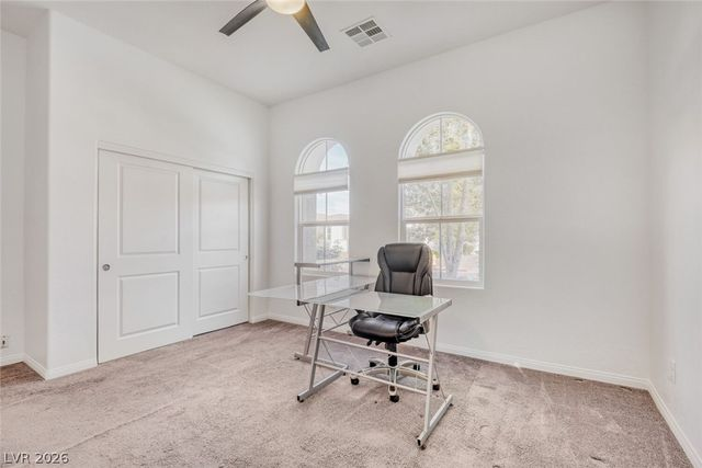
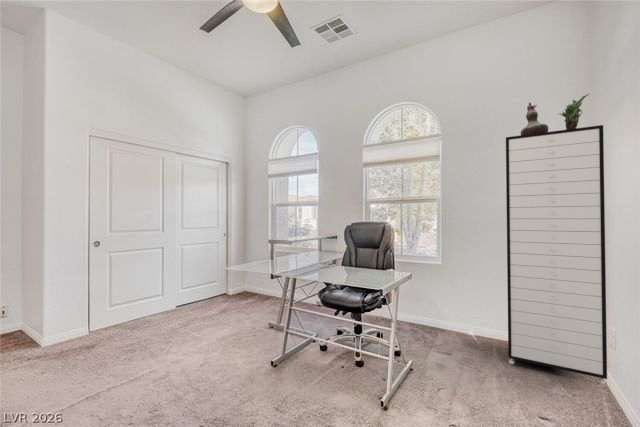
+ storage cabinet [505,124,608,385]
+ decorative vase [520,101,549,135]
+ potted plant [557,93,590,130]
